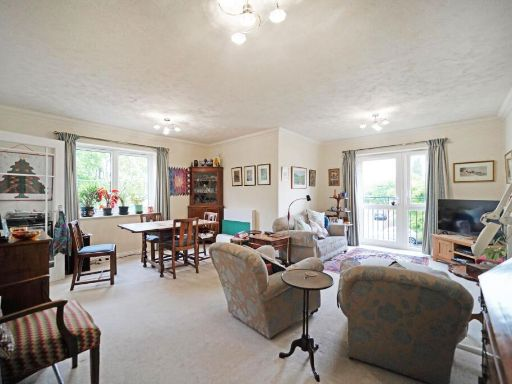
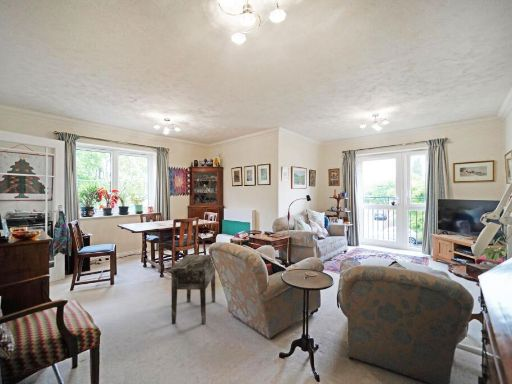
+ side table [169,254,216,325]
